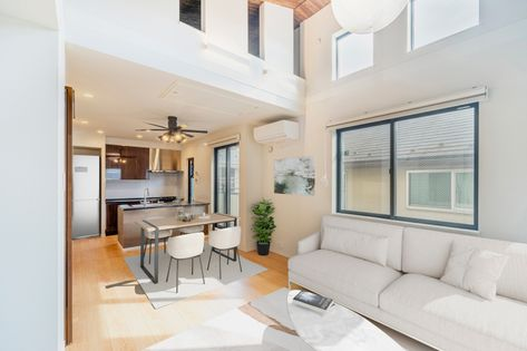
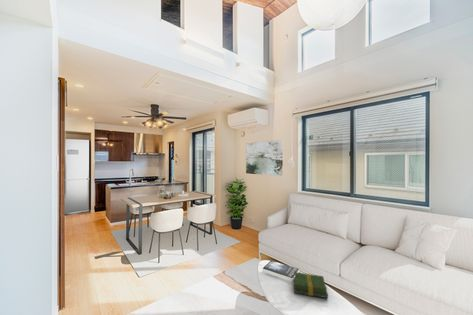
+ book [293,271,329,299]
